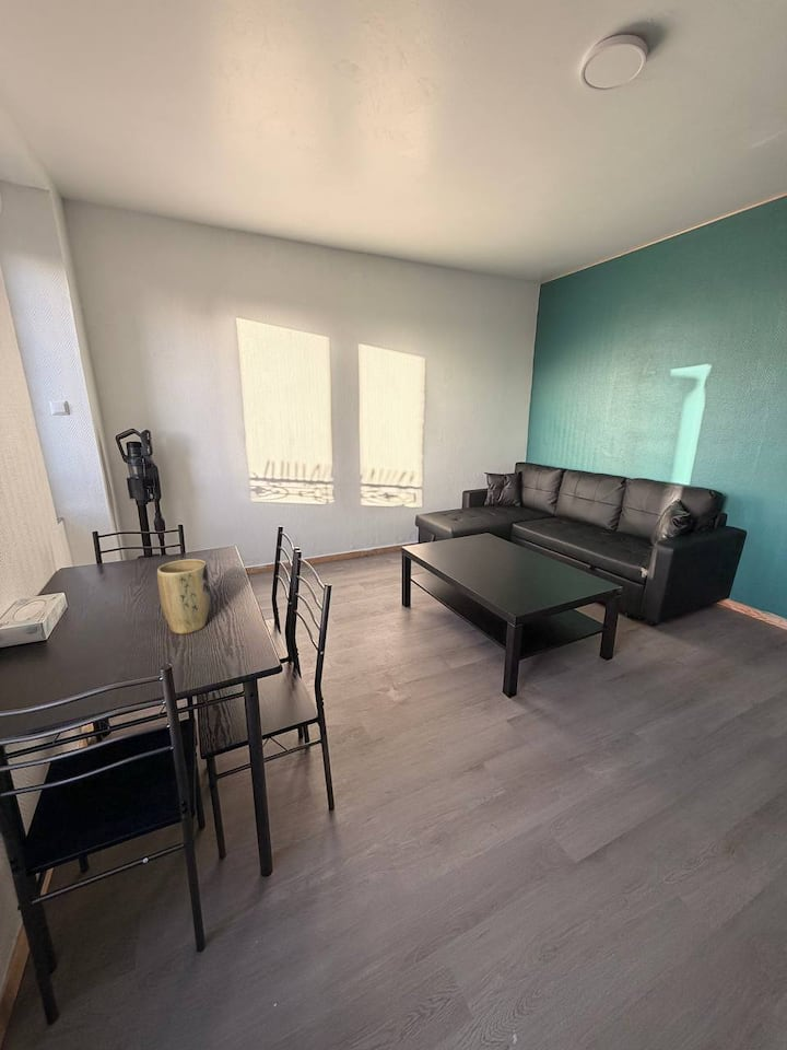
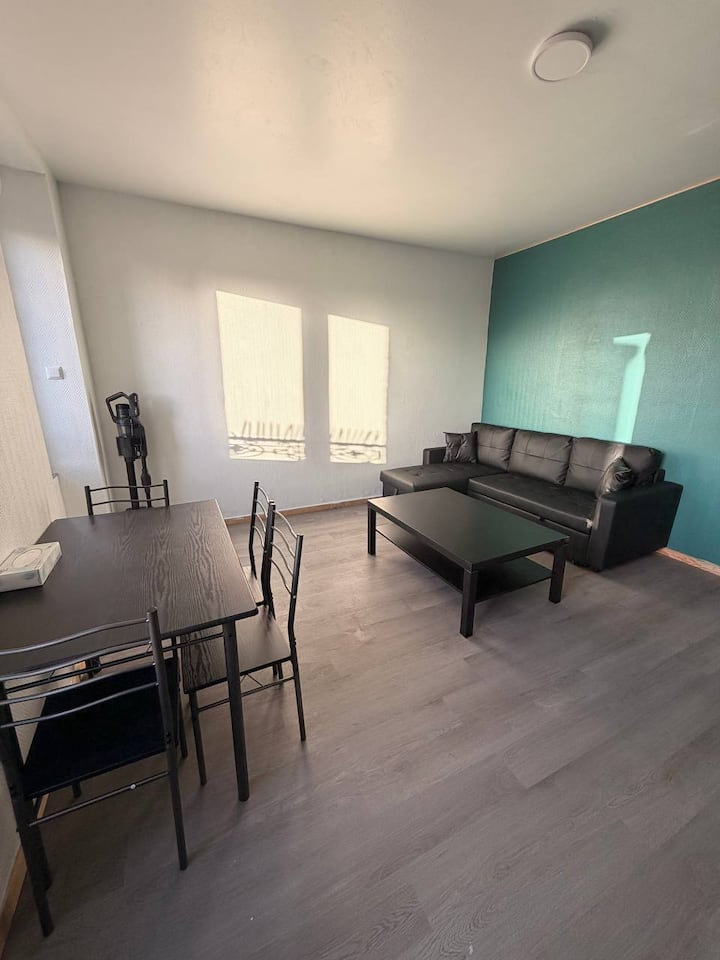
- plant pot [156,558,211,634]
